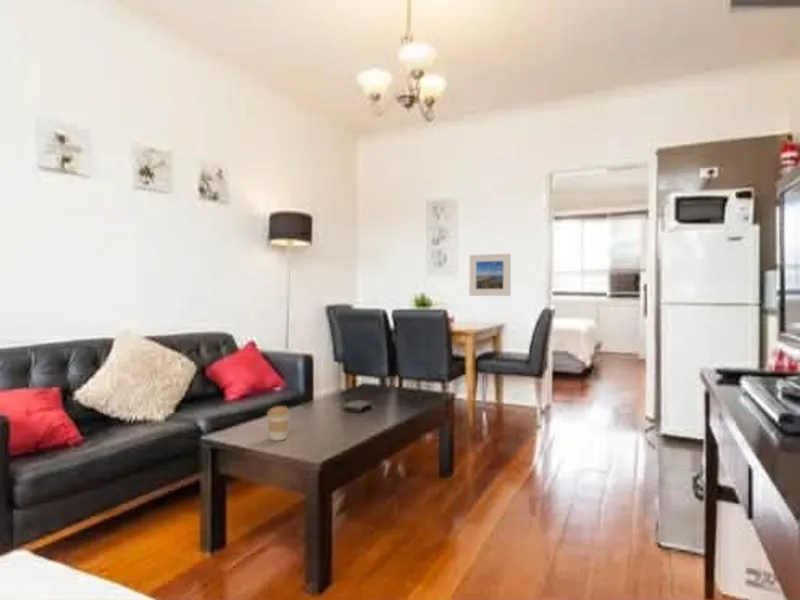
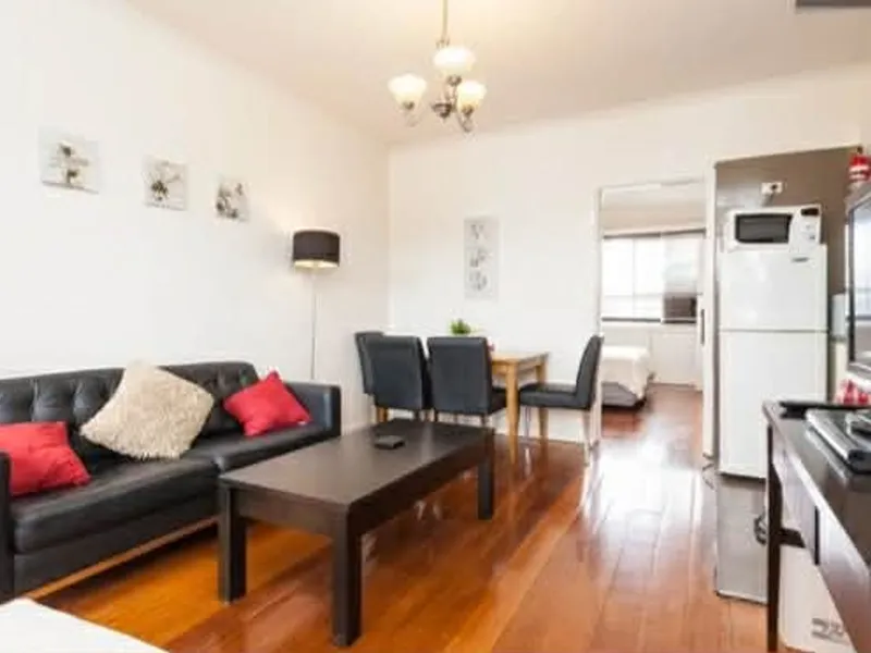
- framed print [468,253,512,297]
- coffee cup [266,405,291,442]
